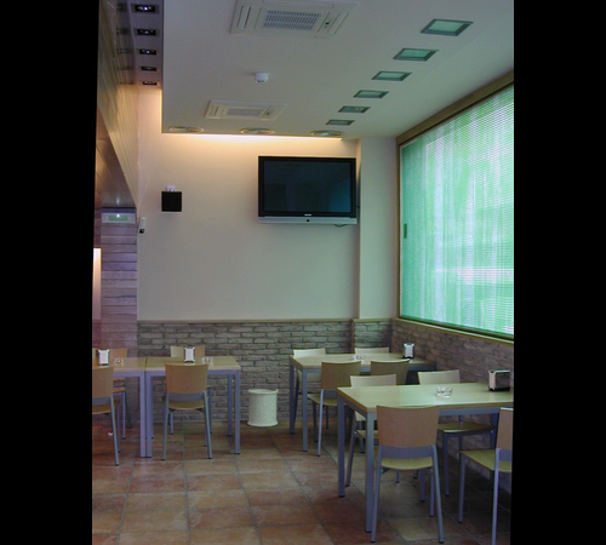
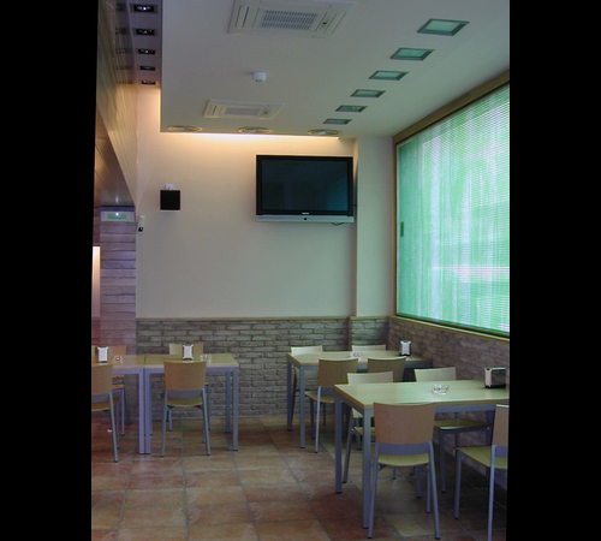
- waste bin [246,386,279,428]
